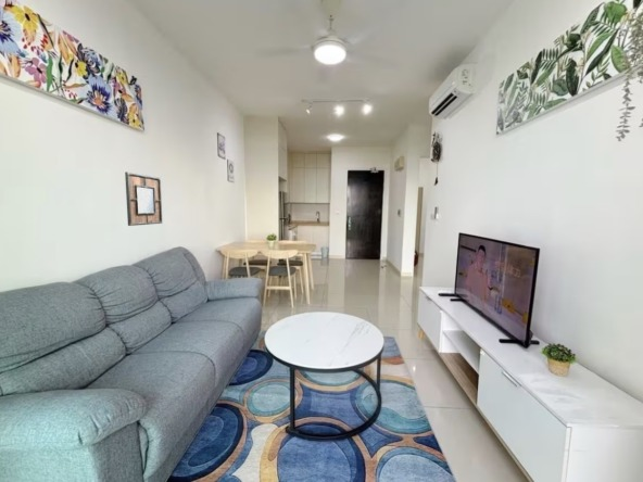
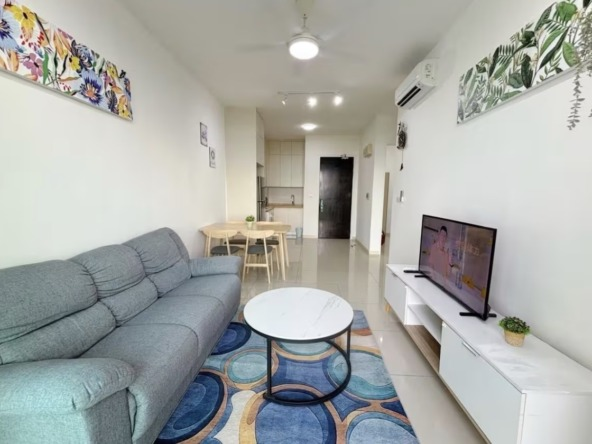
- home mirror [124,170,163,227]
